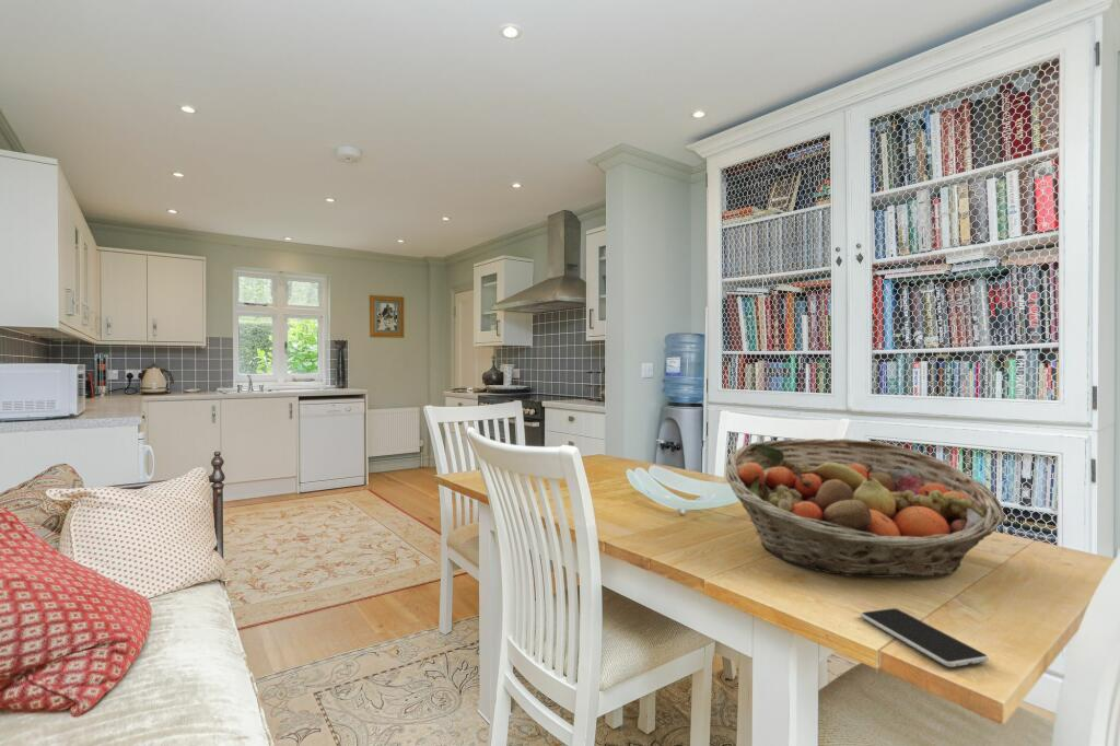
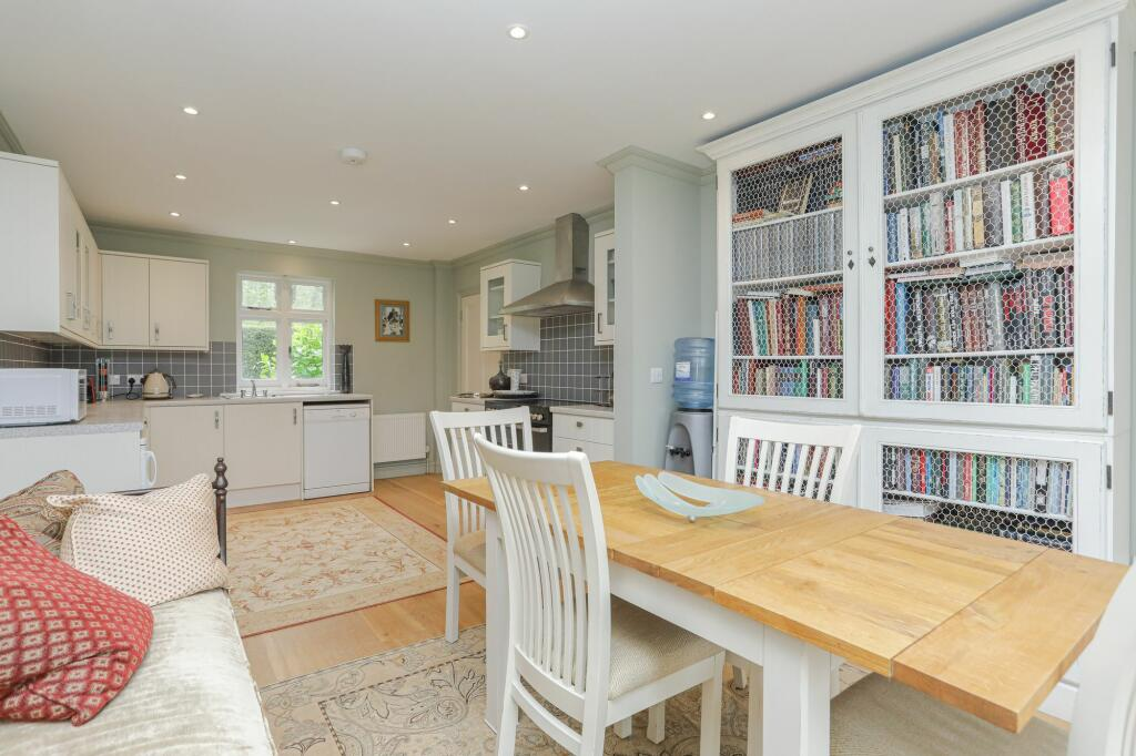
- smartphone [860,607,990,668]
- fruit basket [724,438,1005,579]
